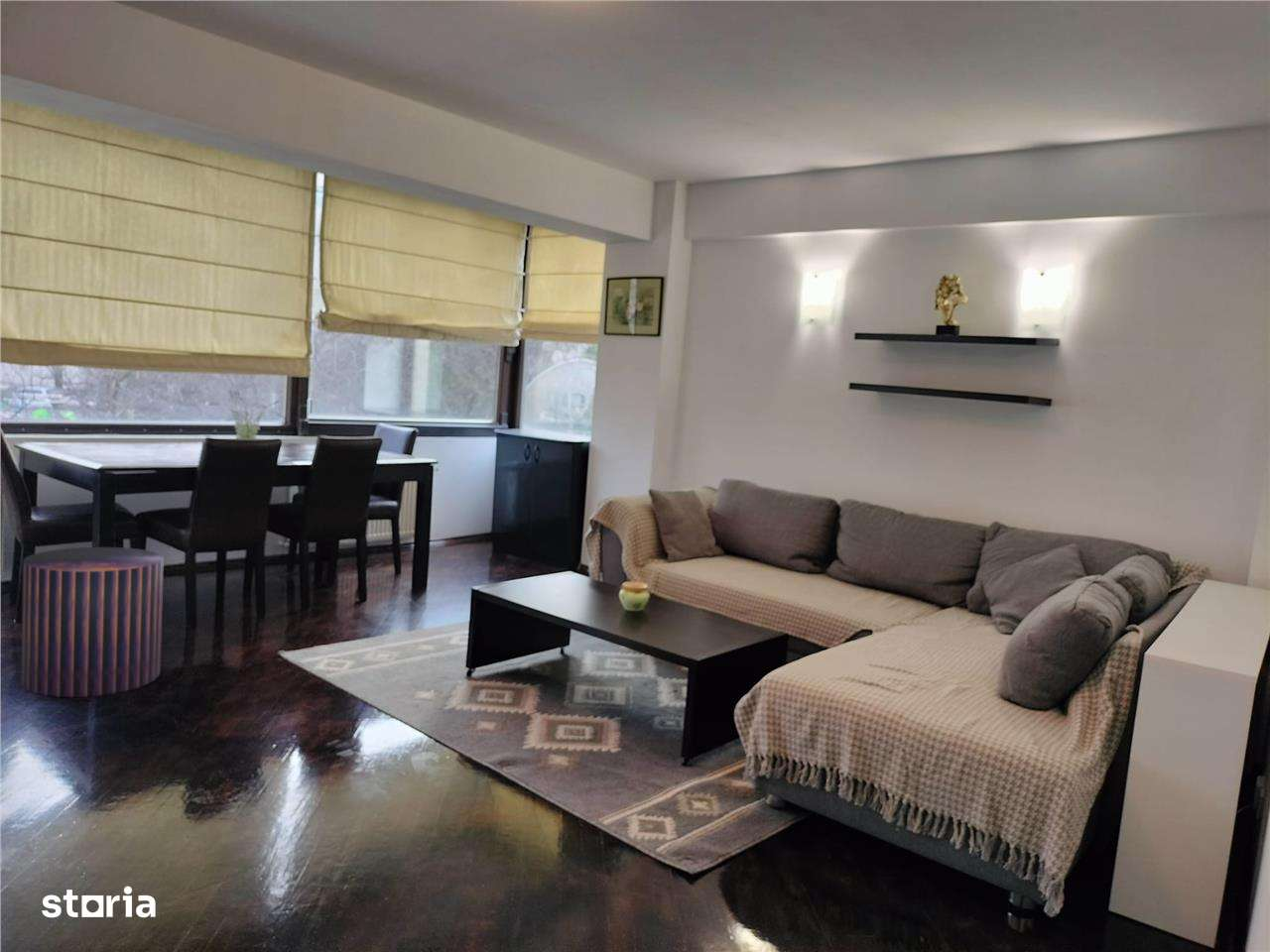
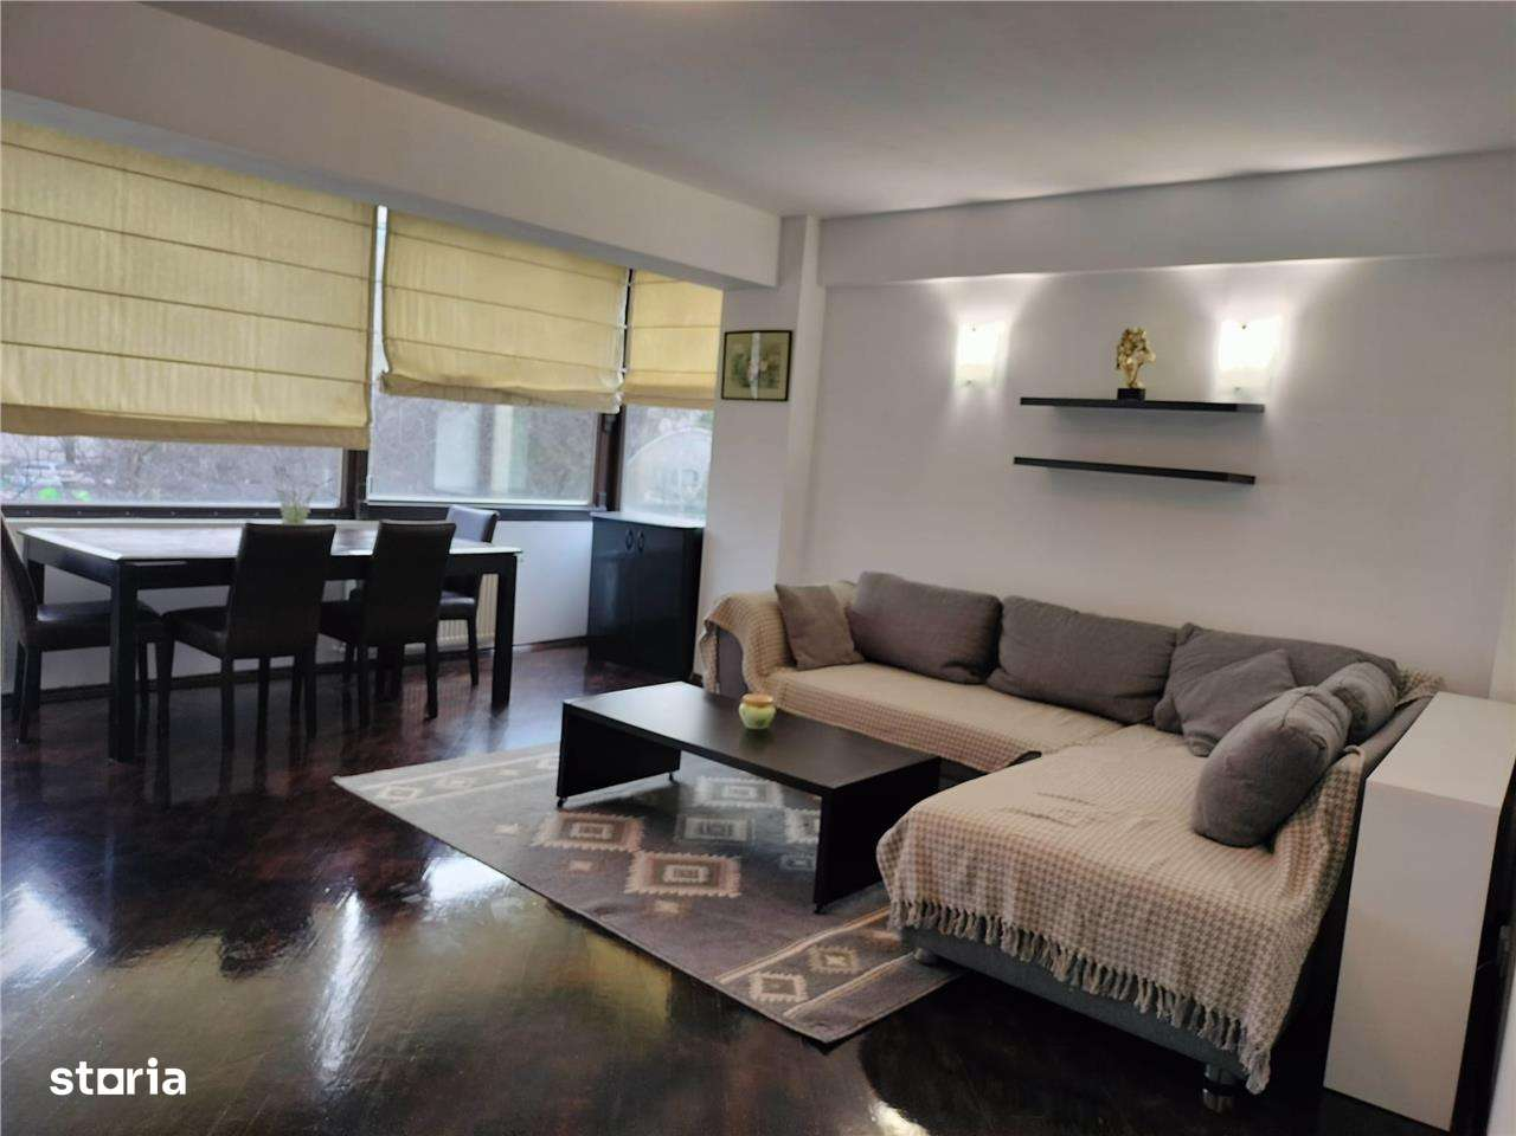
- pouf [20,546,165,698]
